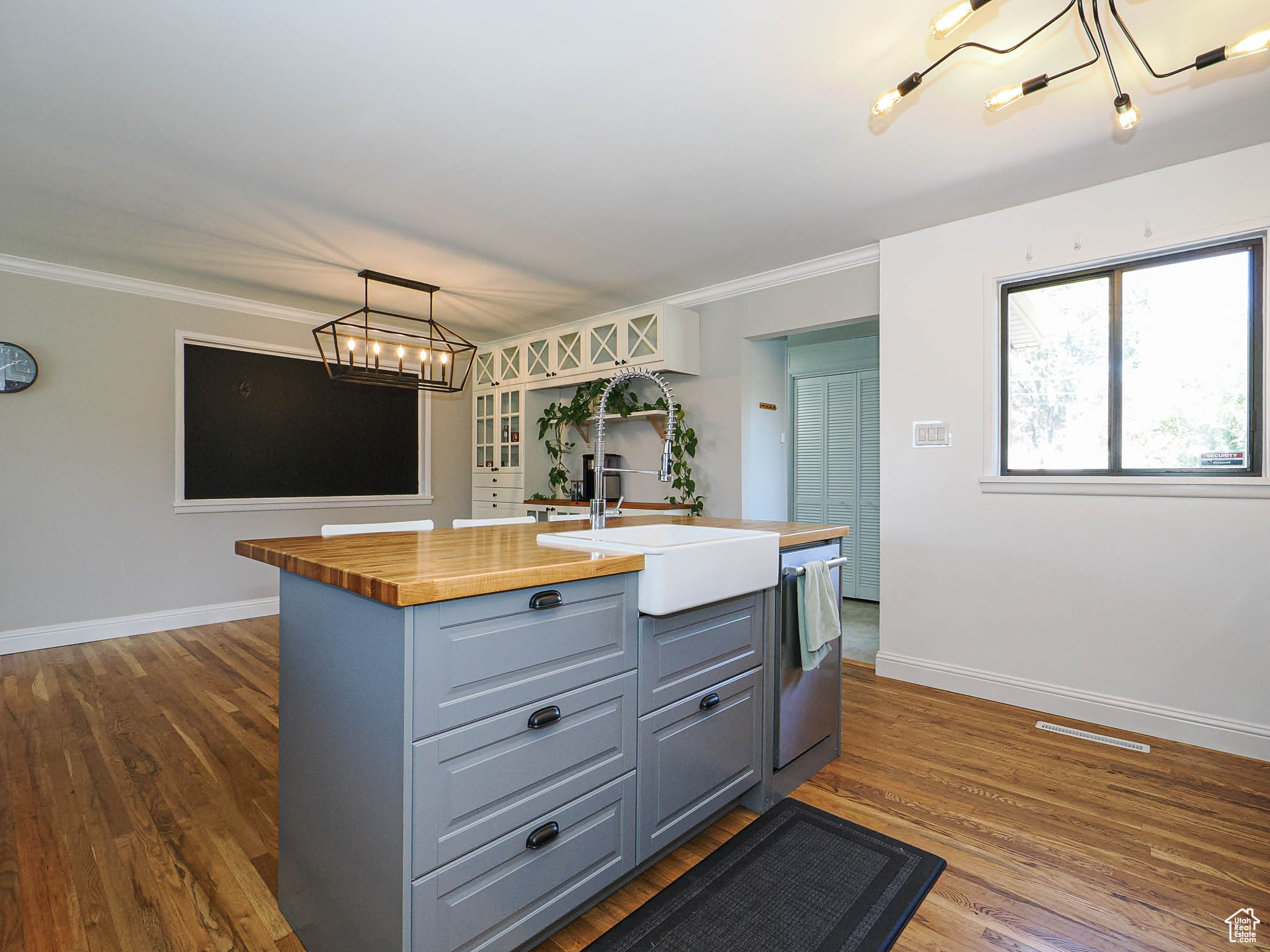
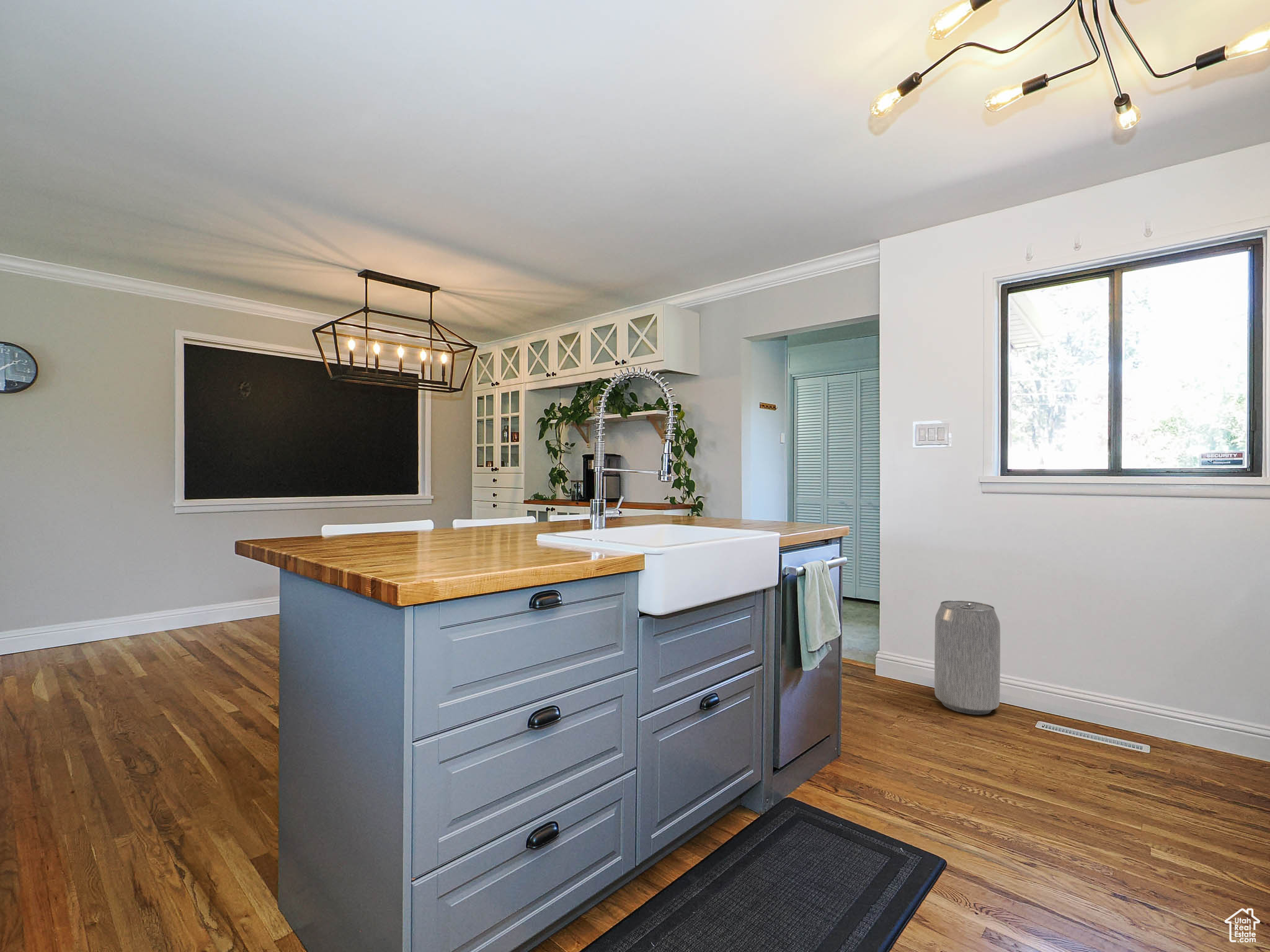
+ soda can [934,600,1001,715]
